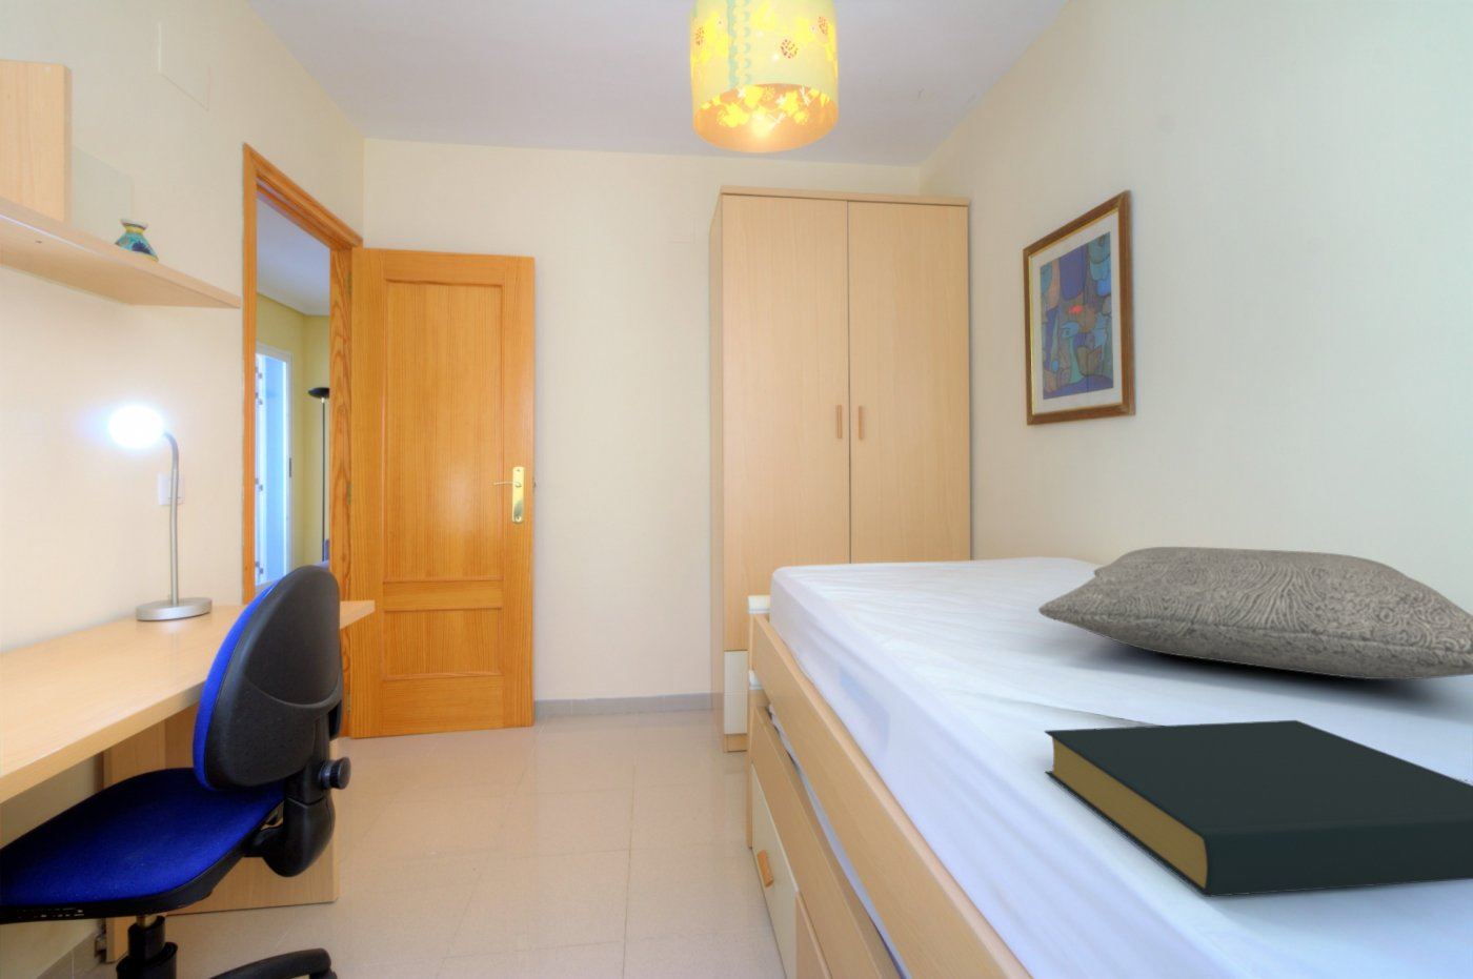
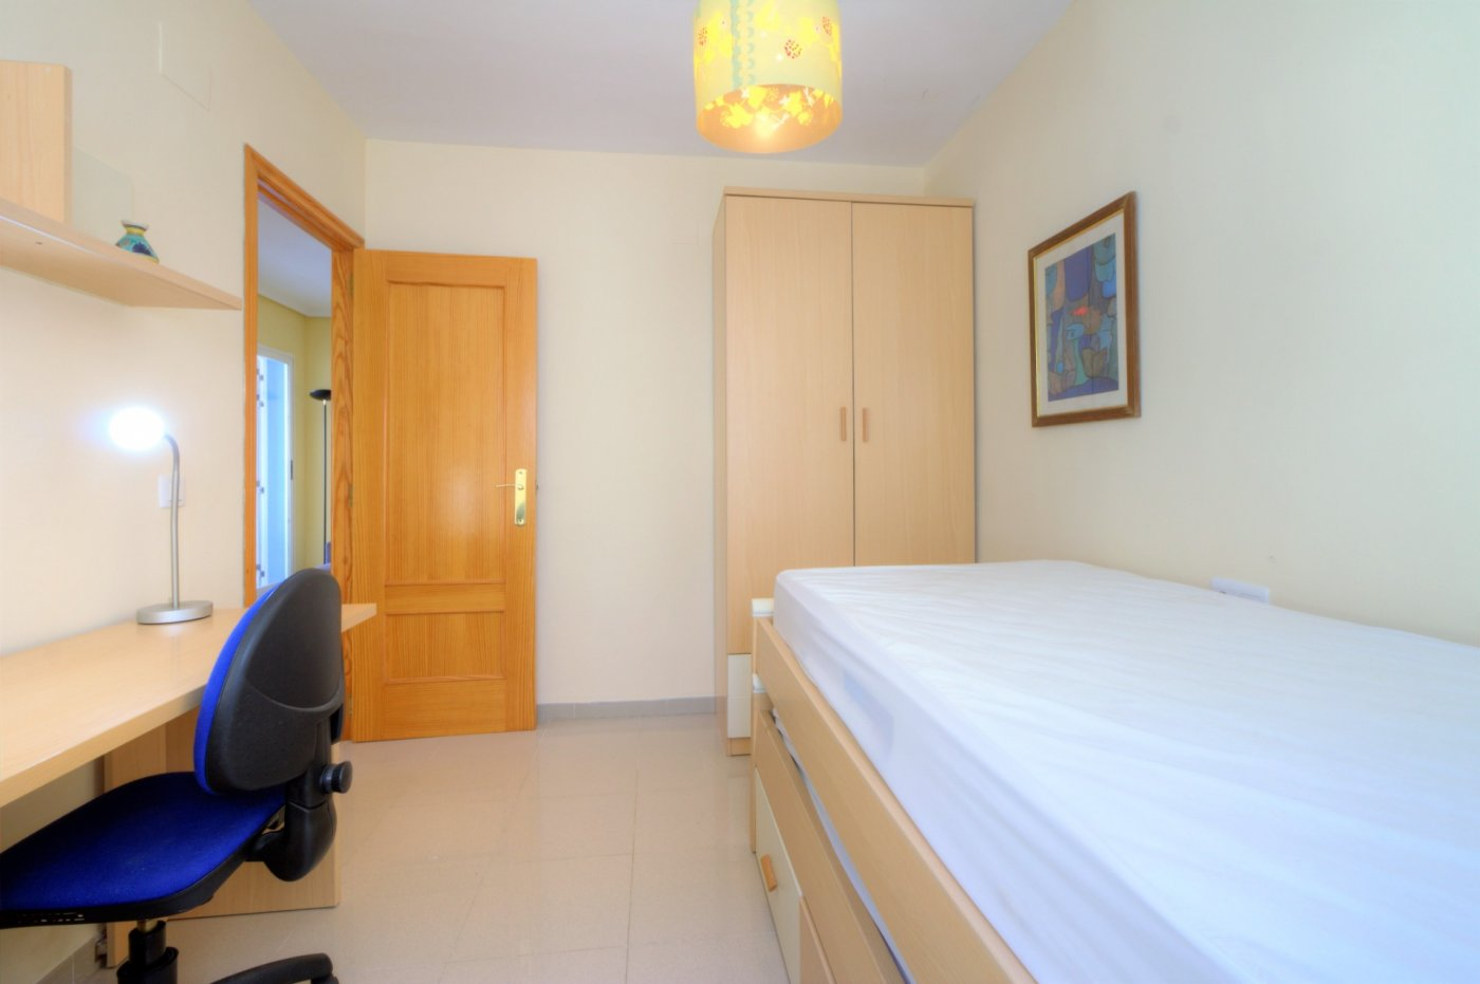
- hardback book [1042,719,1473,898]
- pillow [1037,545,1473,681]
